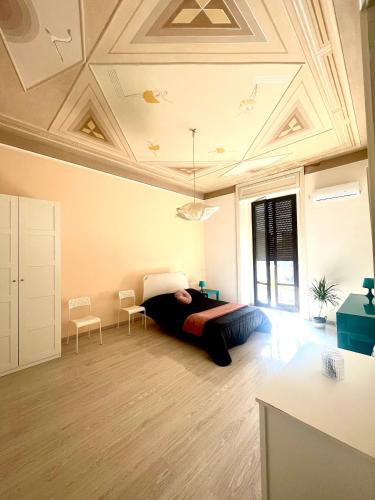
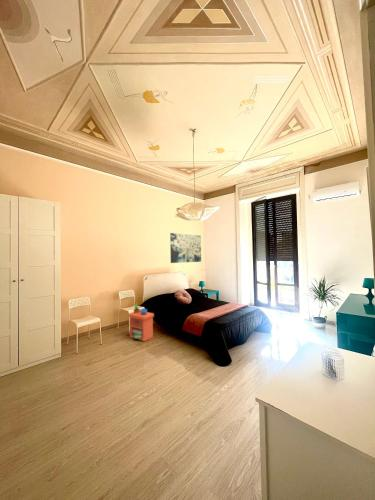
+ wall art [169,232,202,264]
+ nightstand [128,302,155,342]
